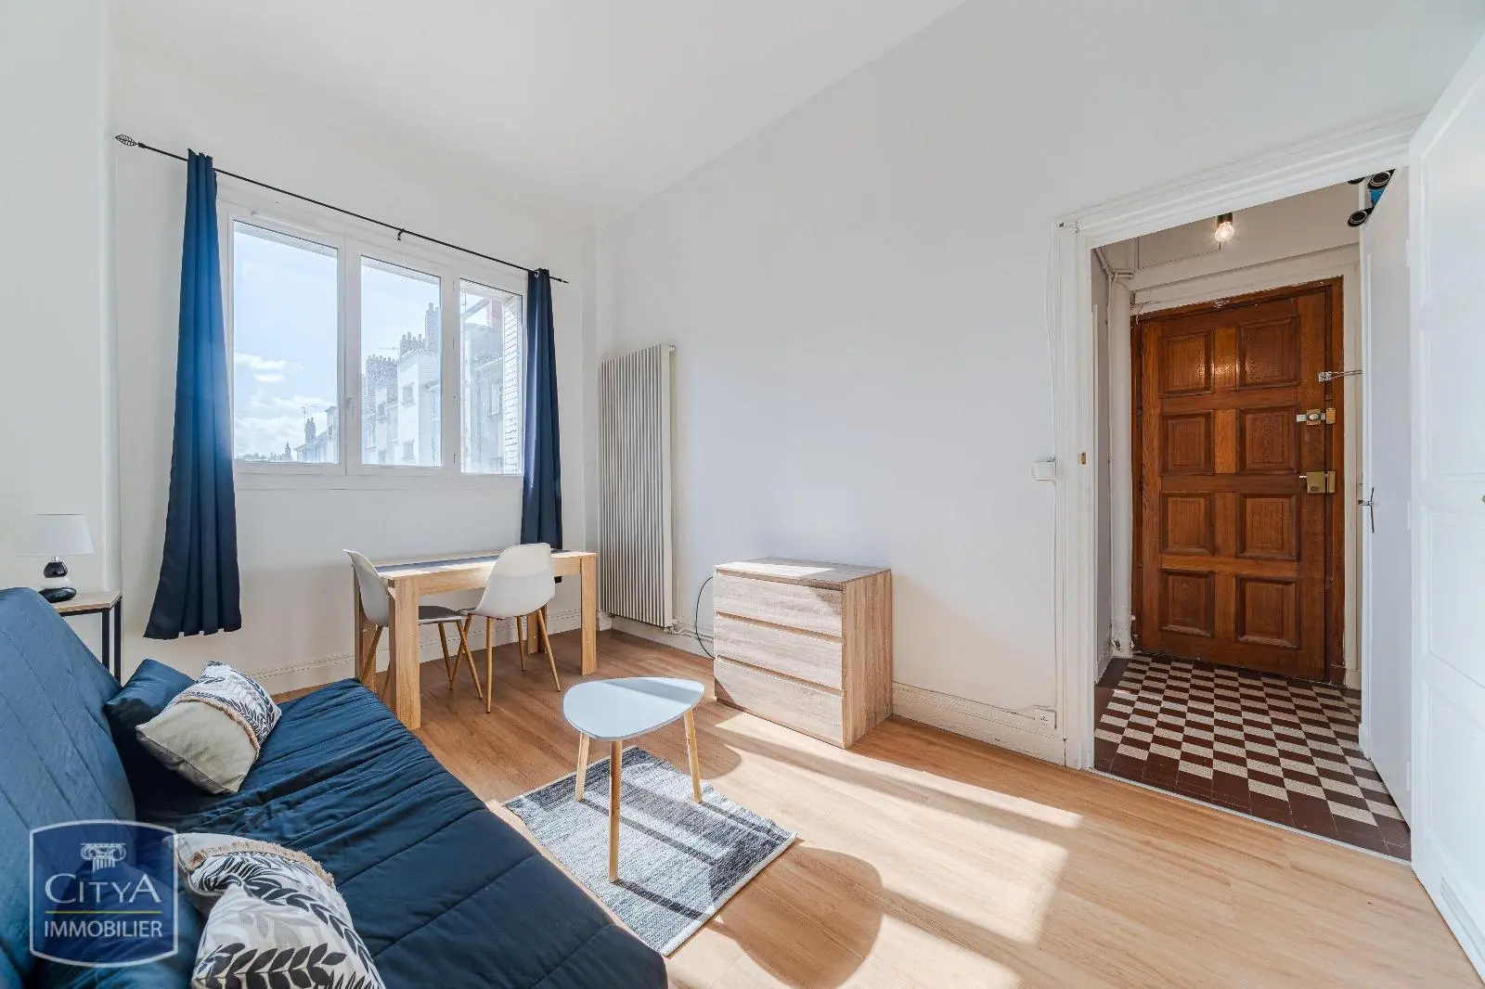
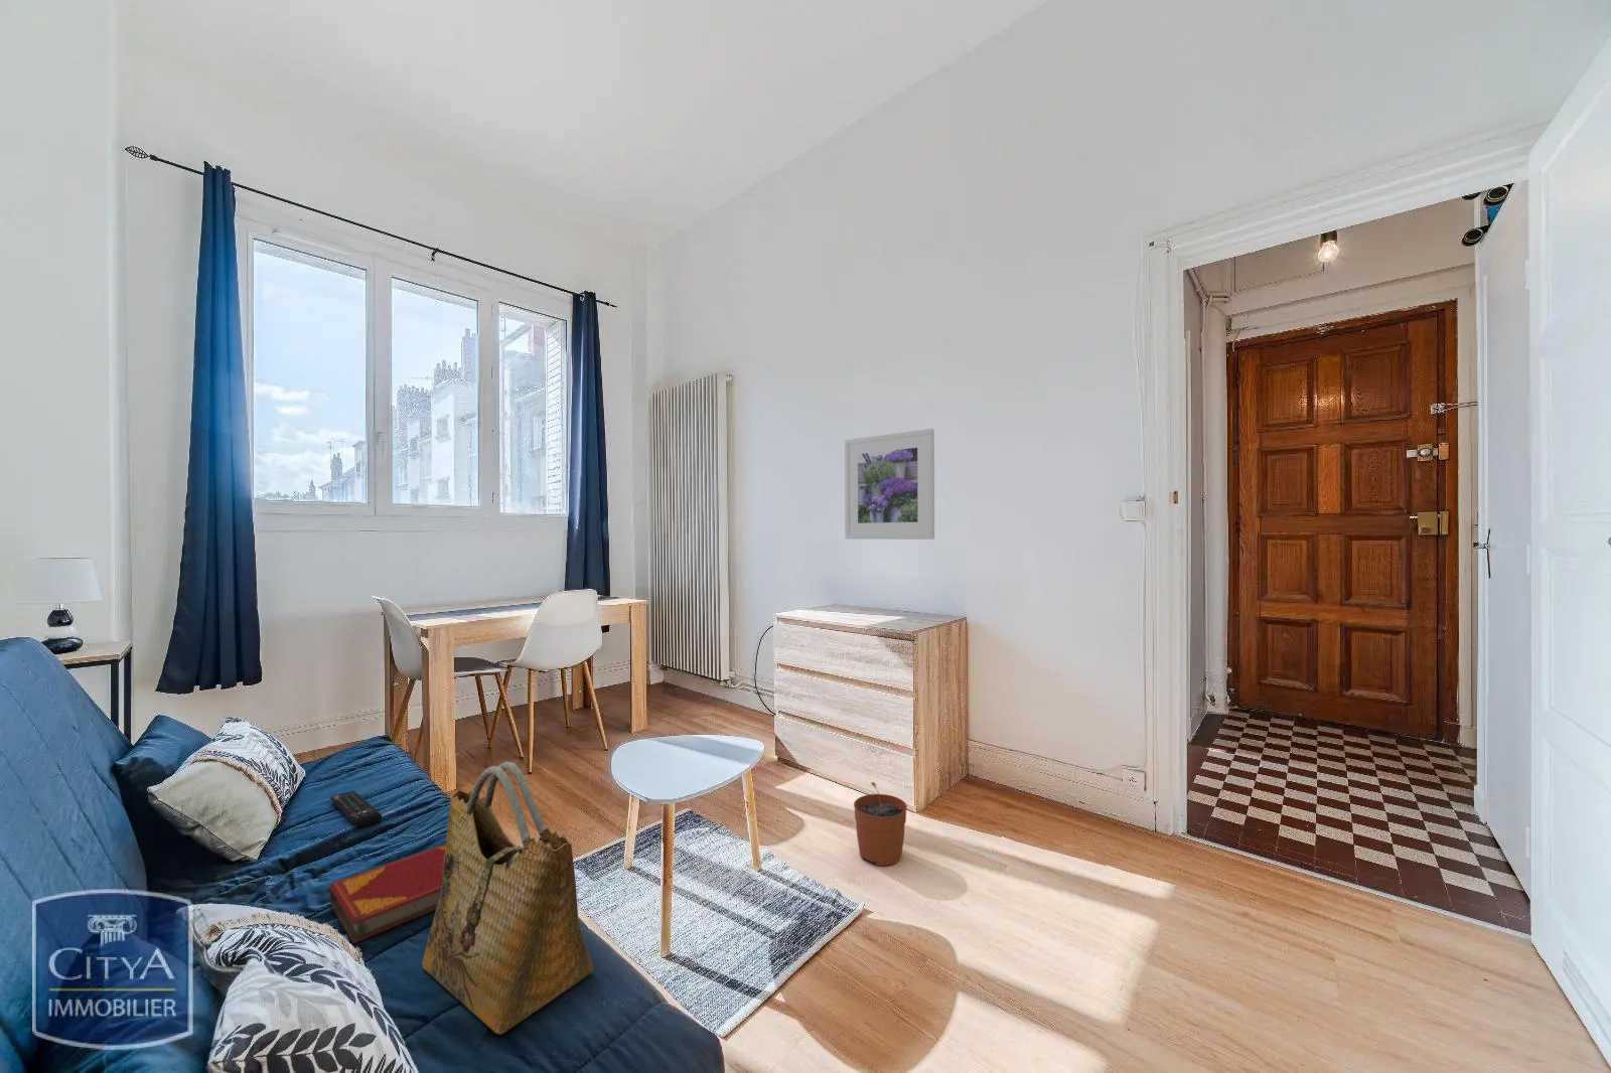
+ hardback book [328,843,446,944]
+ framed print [843,428,935,540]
+ remote control [329,790,382,828]
+ plant pot [853,781,908,867]
+ grocery bag [420,760,594,1036]
